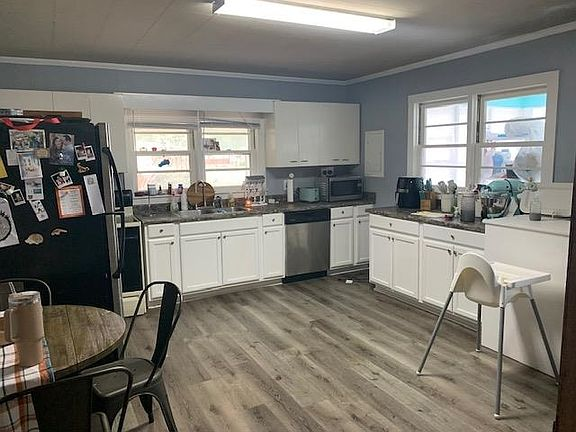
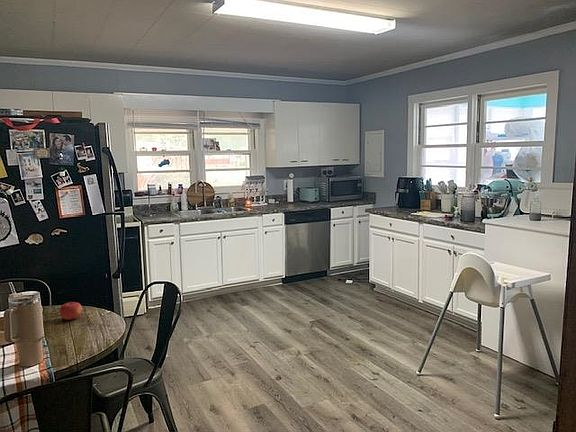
+ fruit [59,301,83,321]
